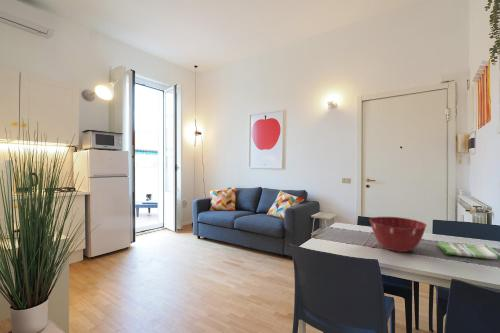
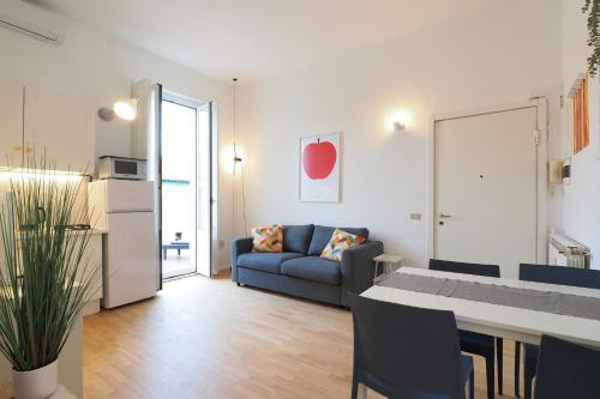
- dish towel [437,241,500,261]
- mixing bowl [368,216,428,253]
